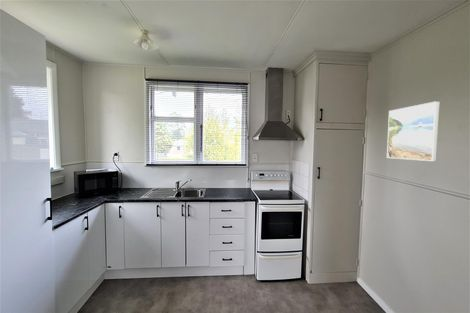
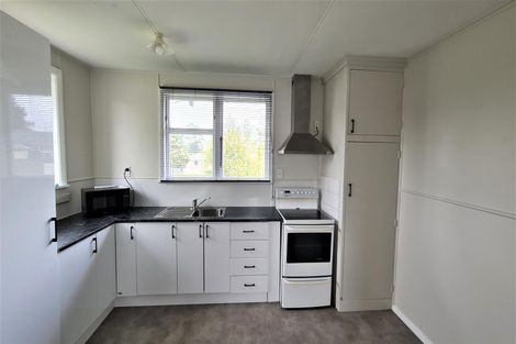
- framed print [386,100,440,162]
